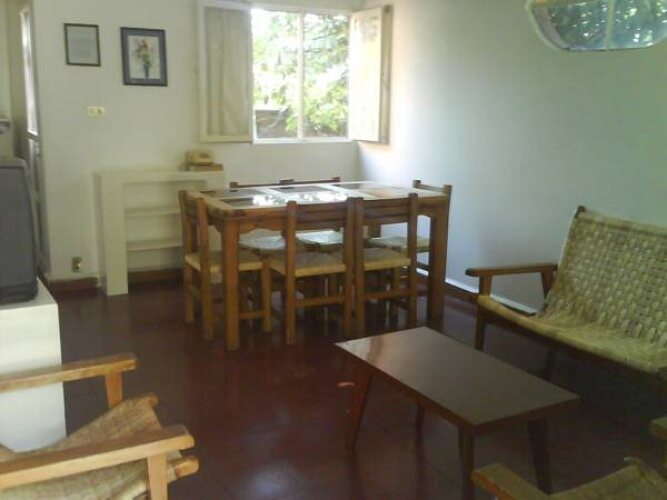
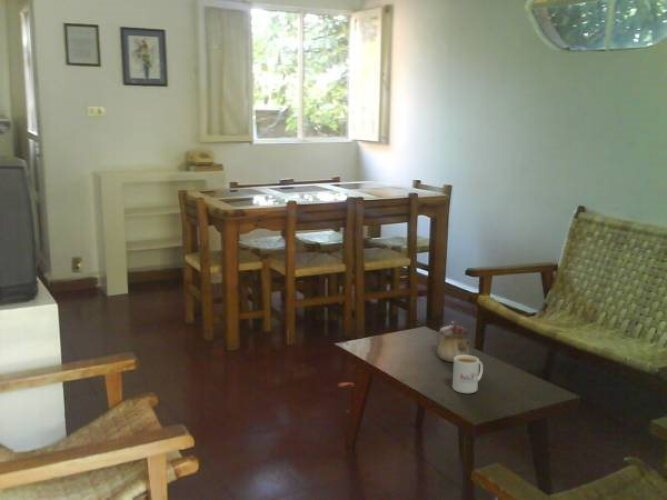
+ teapot [436,320,472,363]
+ mug [452,354,484,394]
